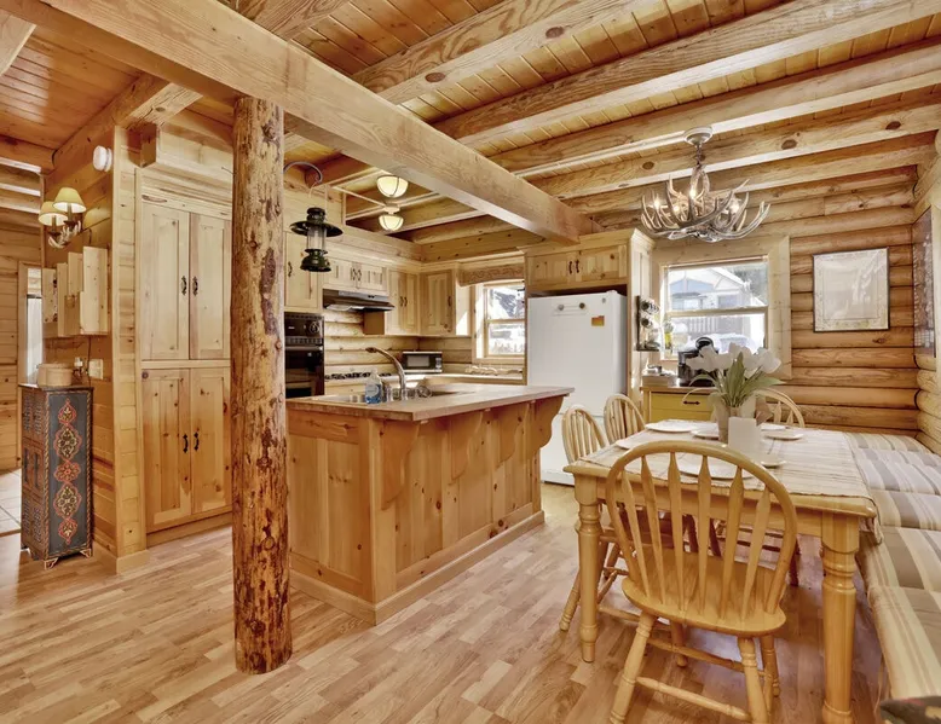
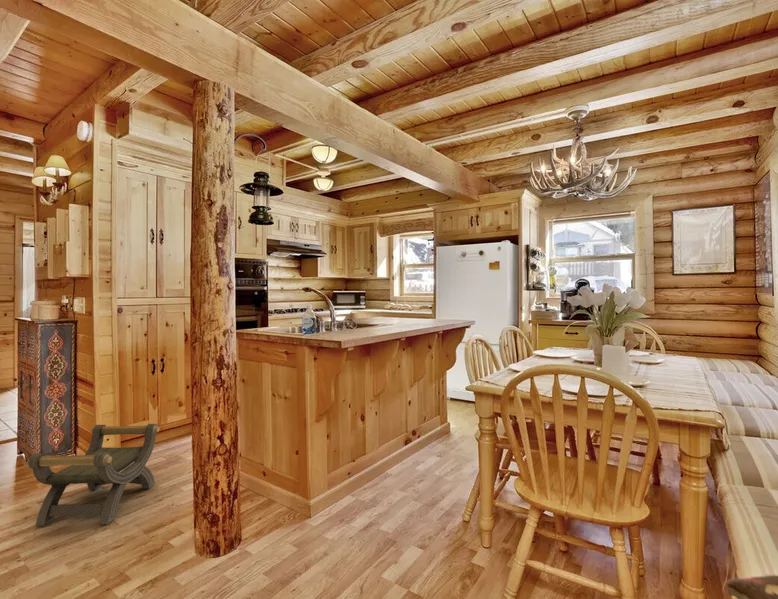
+ stool [26,423,160,528]
